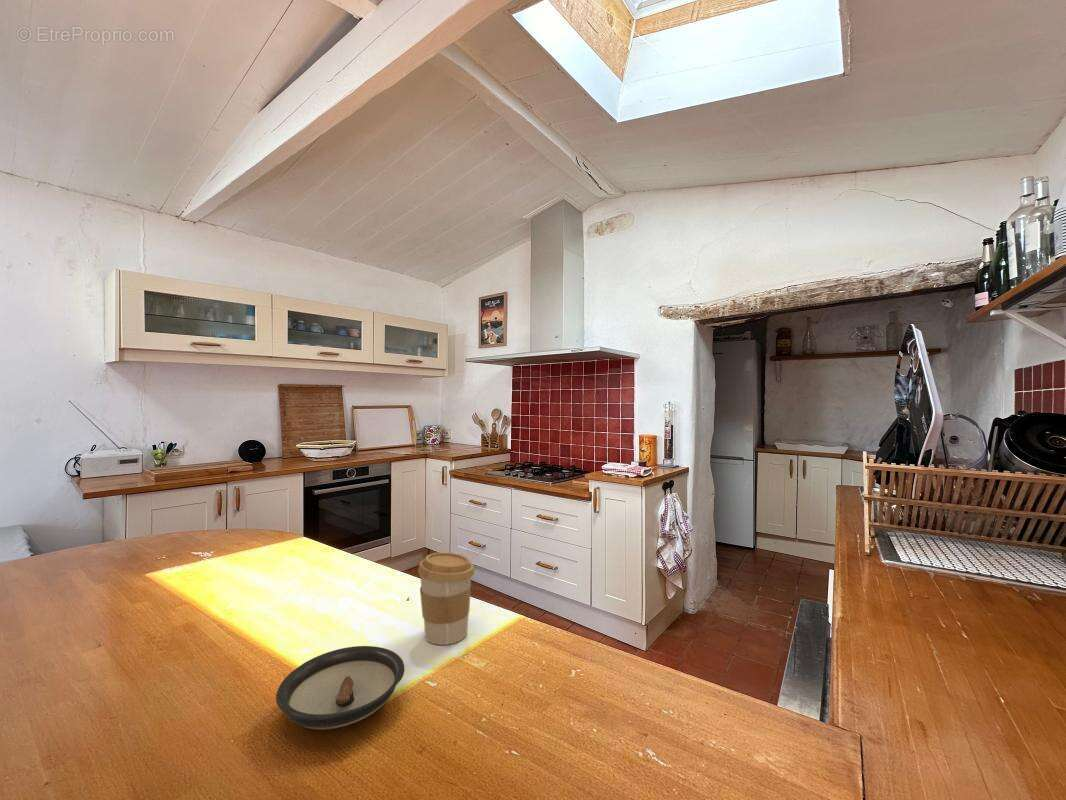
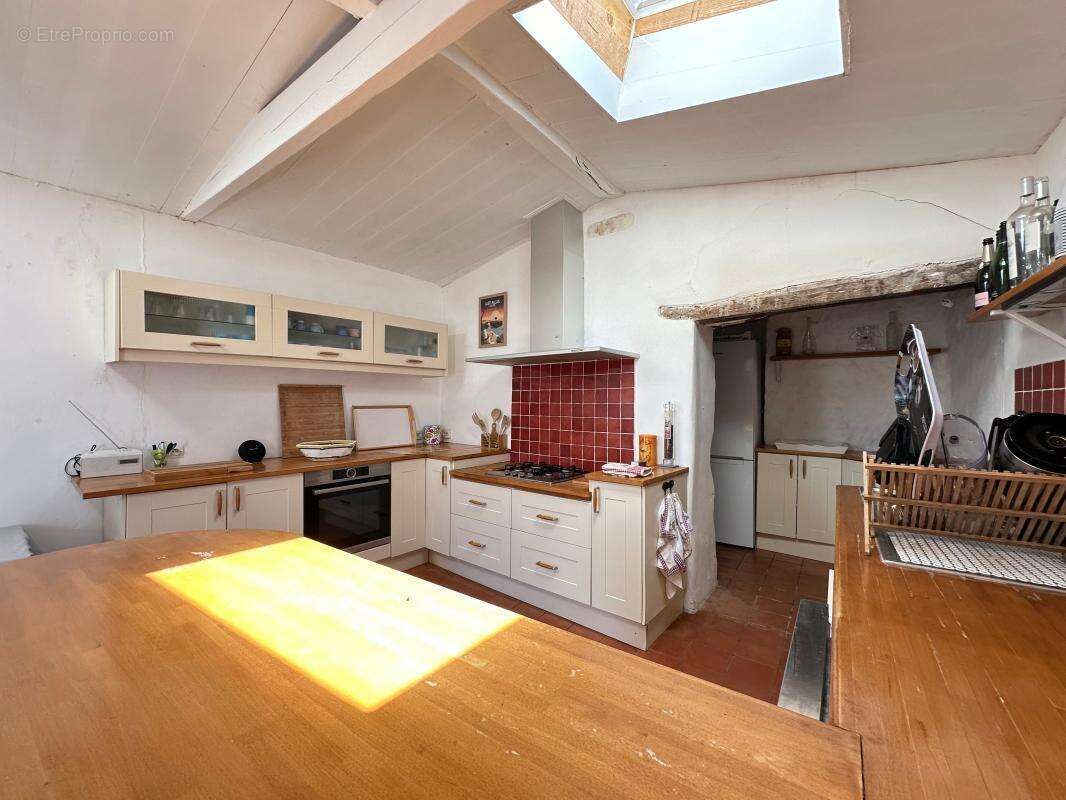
- saucer [275,645,406,731]
- coffee cup [417,552,475,646]
